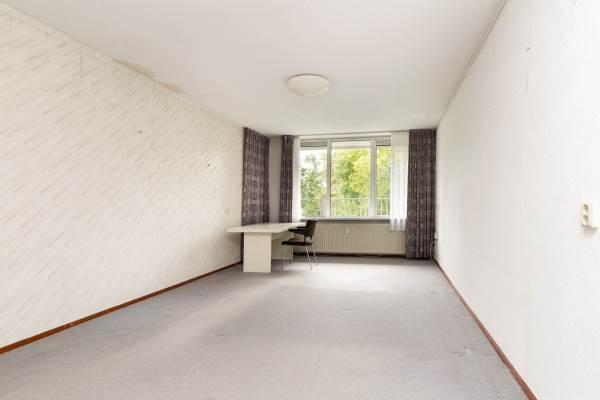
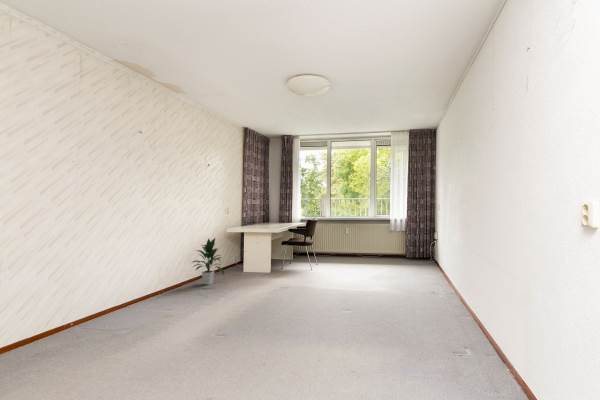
+ indoor plant [190,237,226,286]
